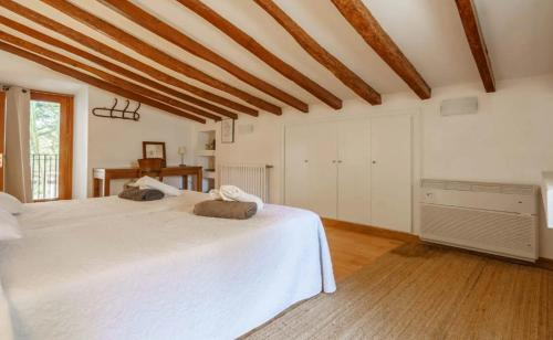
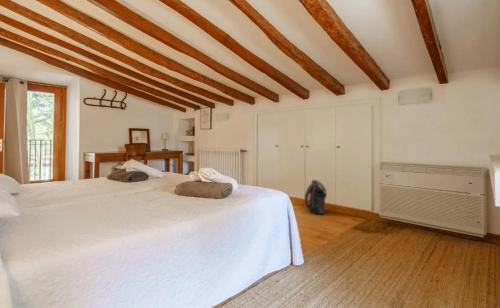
+ backpack [303,179,328,215]
